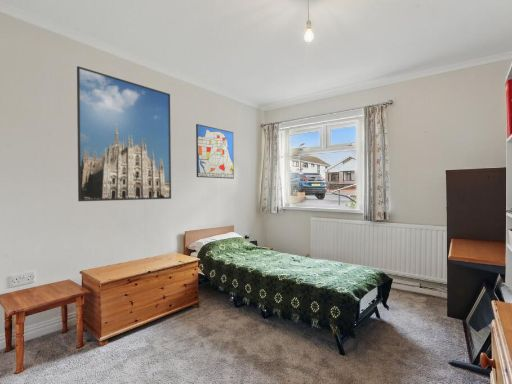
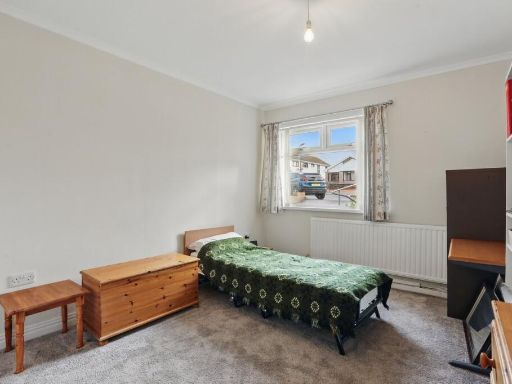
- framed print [76,65,172,202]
- wall art [195,123,235,180]
